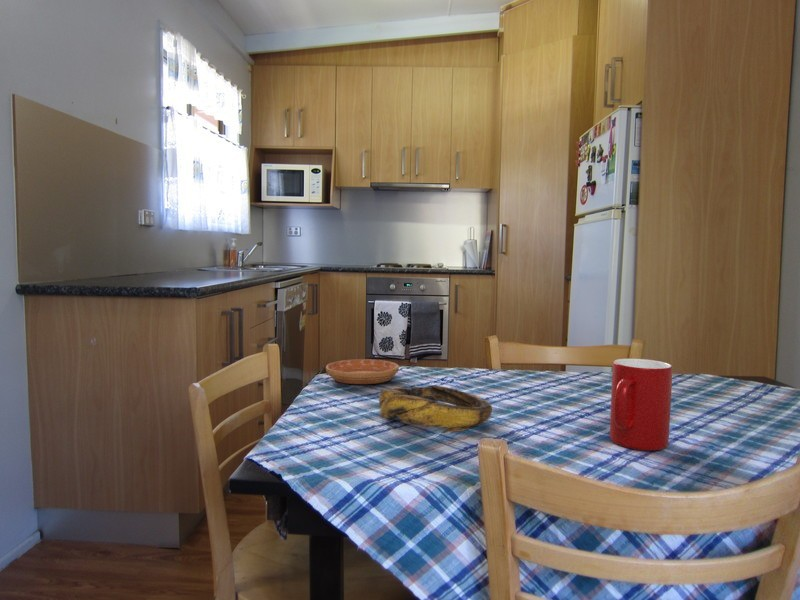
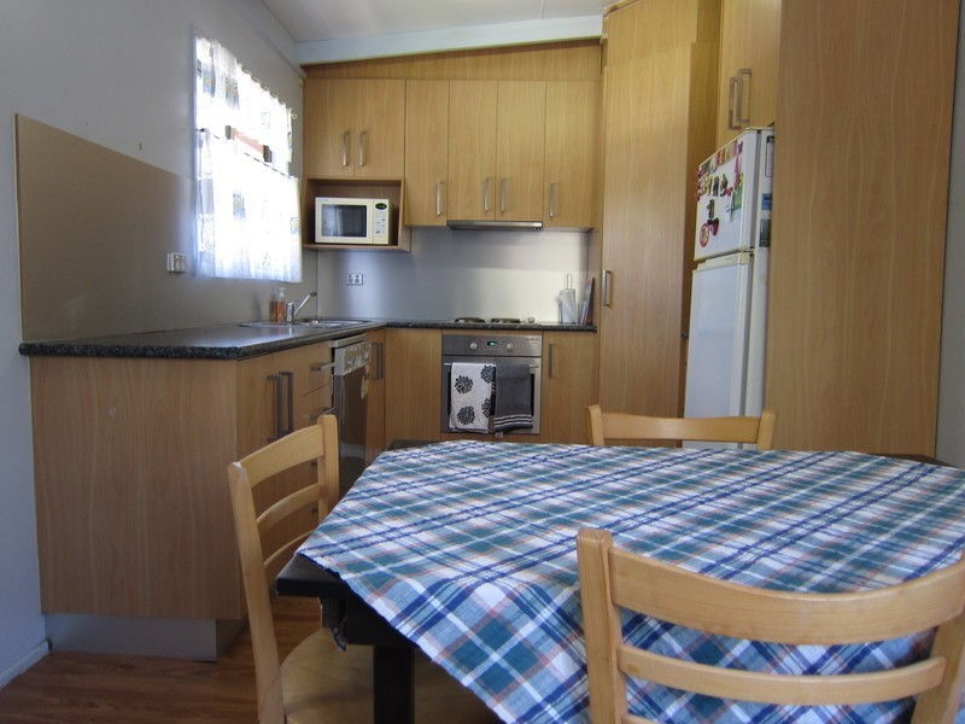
- saucer [325,358,400,385]
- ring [378,384,493,434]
- cup [609,358,674,451]
